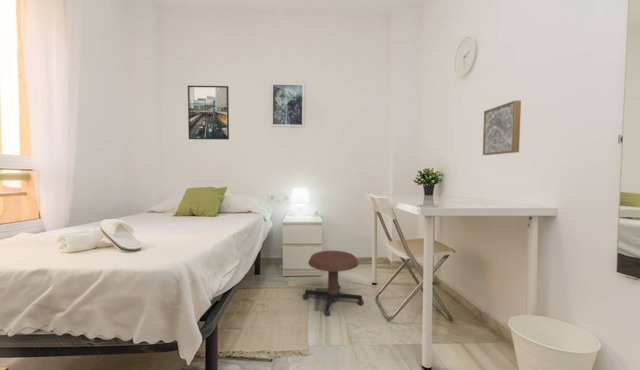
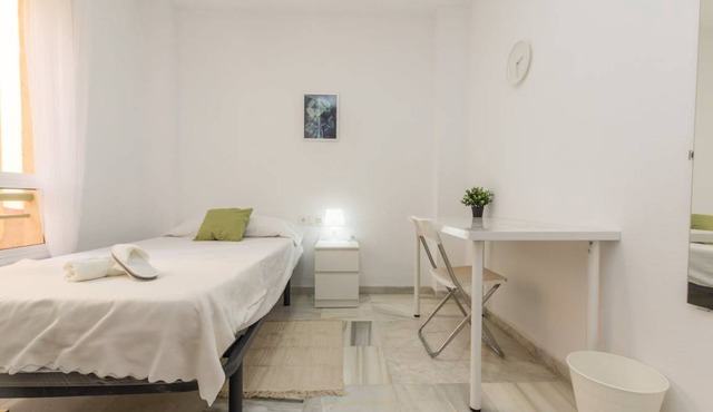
- stool [302,250,365,317]
- wall art [482,100,522,156]
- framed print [187,85,230,141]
